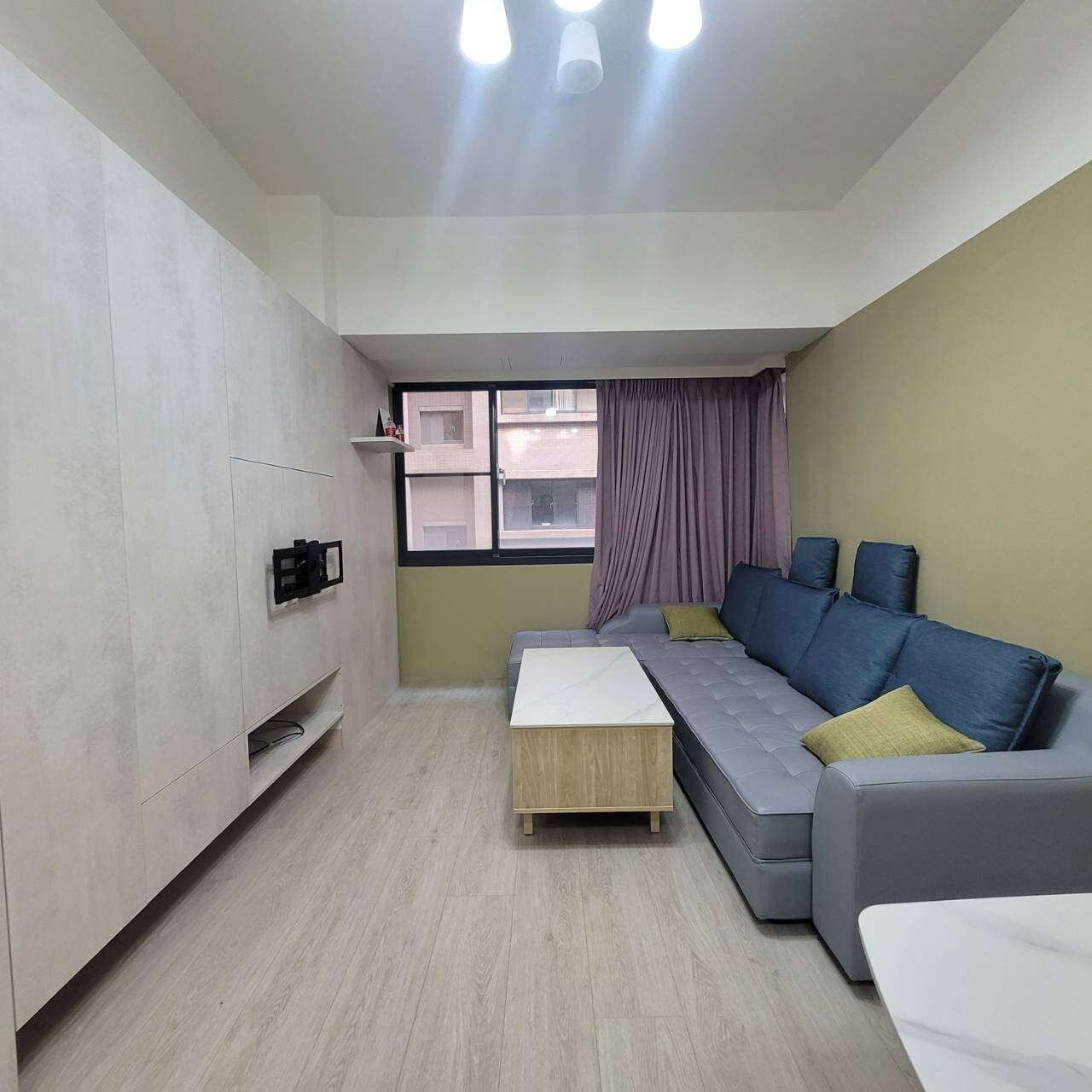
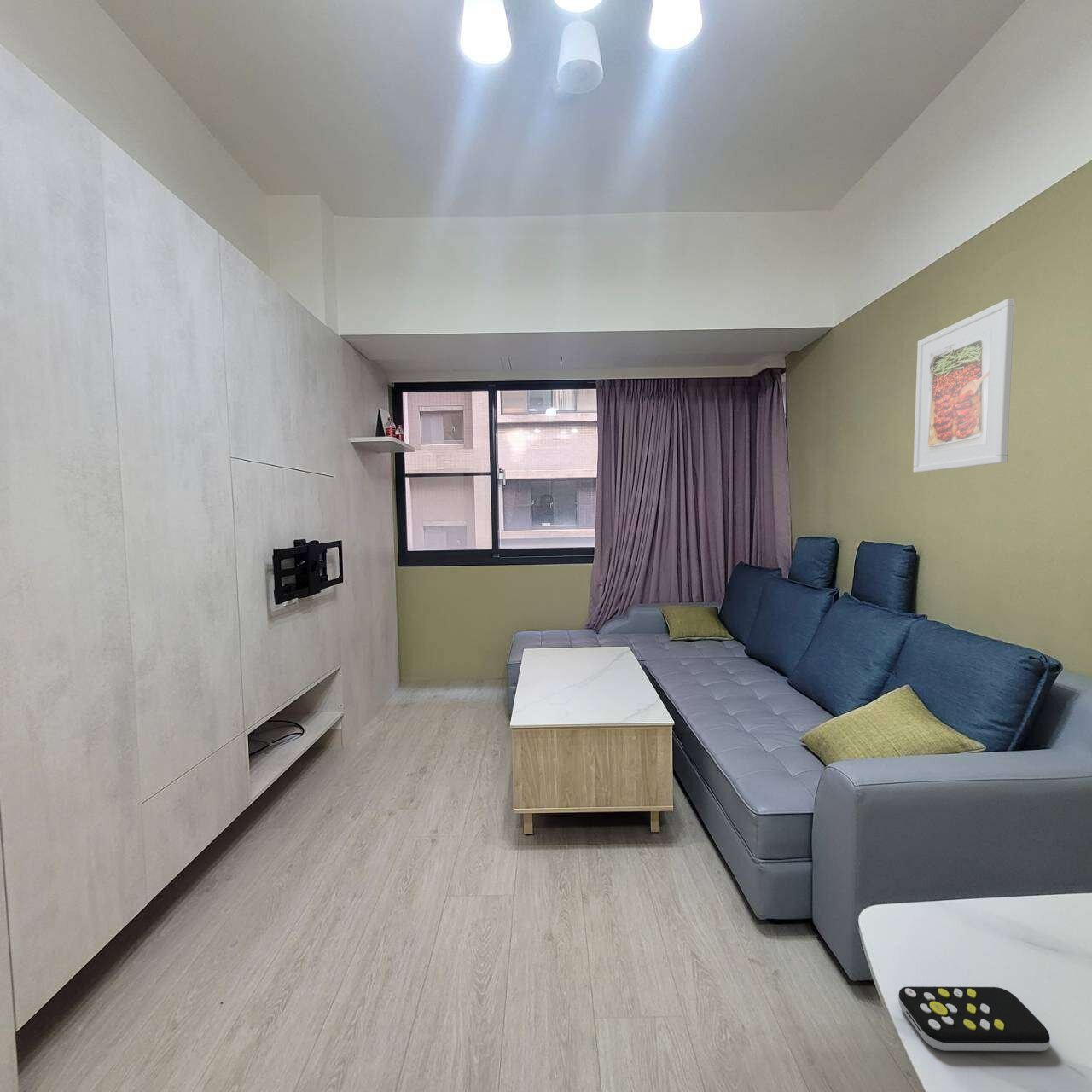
+ remote control [897,985,1051,1052]
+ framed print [912,298,1015,473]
